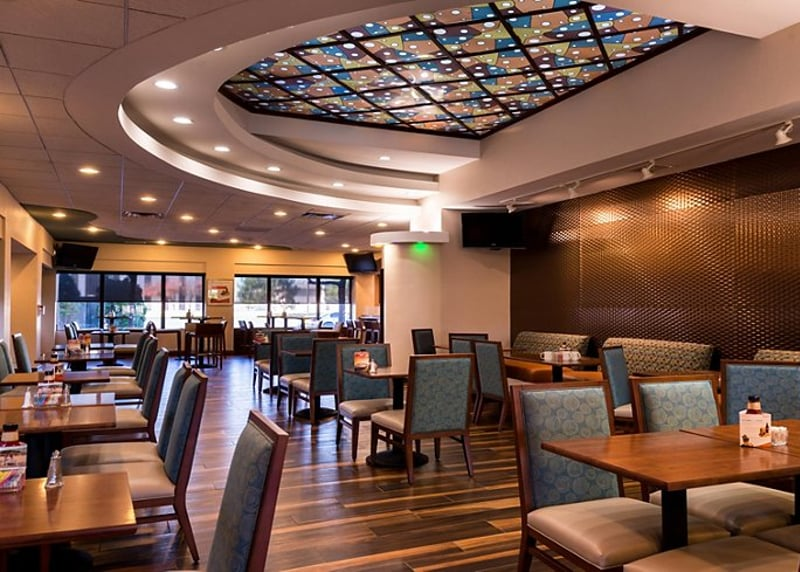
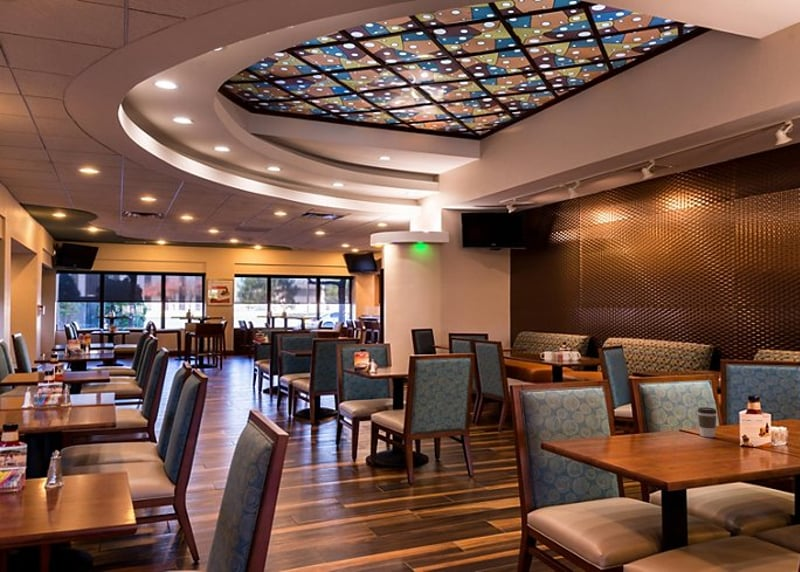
+ coffee cup [697,406,718,438]
